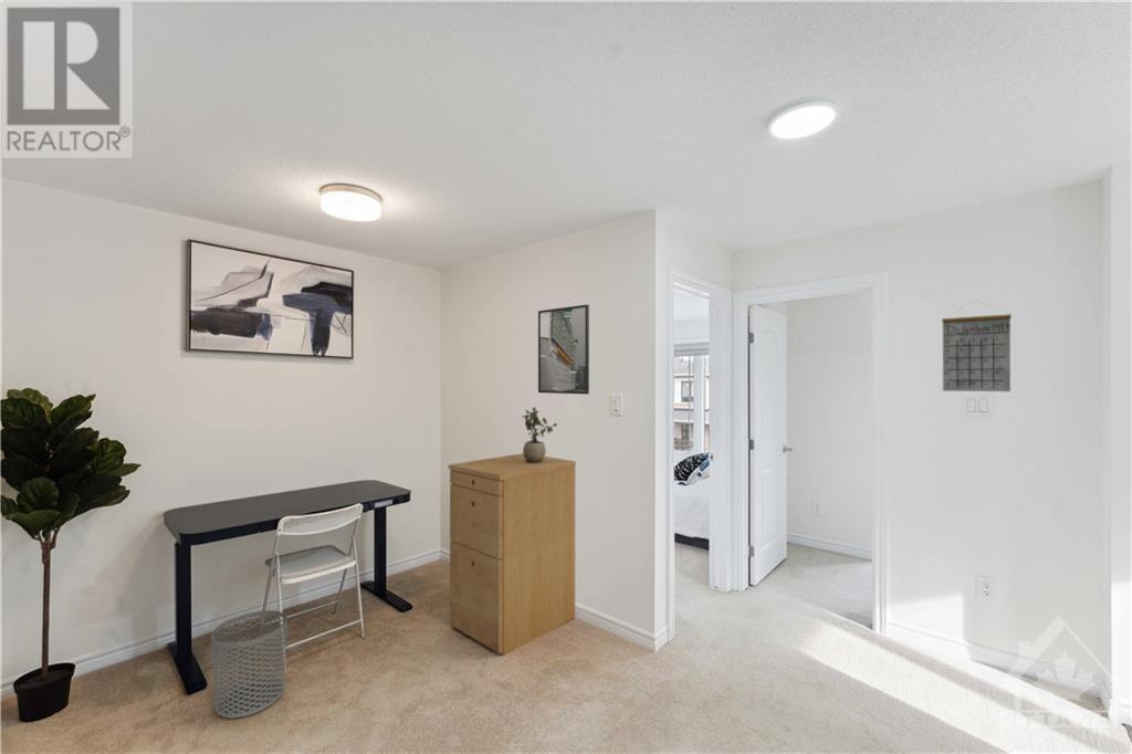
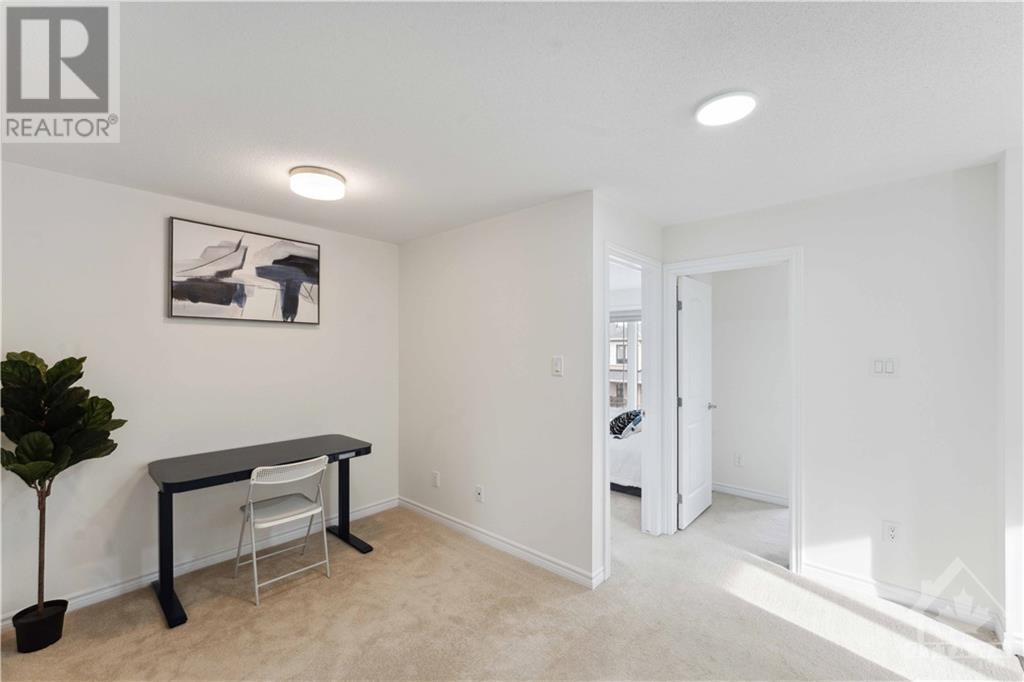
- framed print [537,304,590,395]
- calendar [941,299,1013,392]
- waste bin [210,609,289,720]
- filing cabinet [448,452,577,657]
- potted plant [521,406,558,463]
